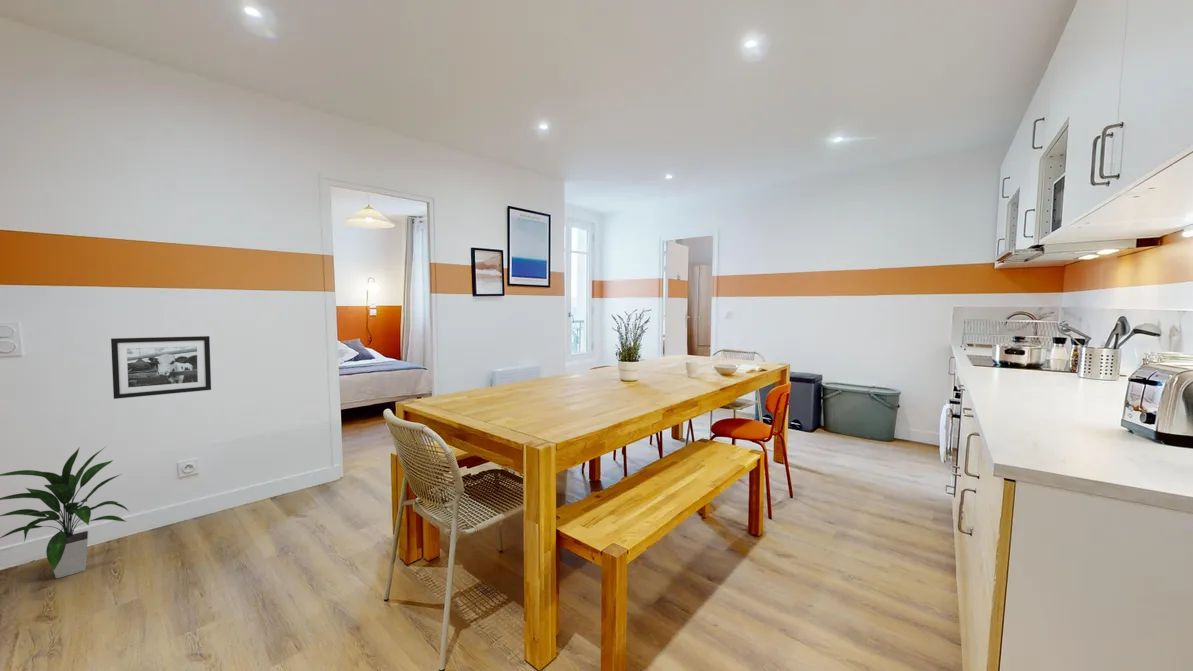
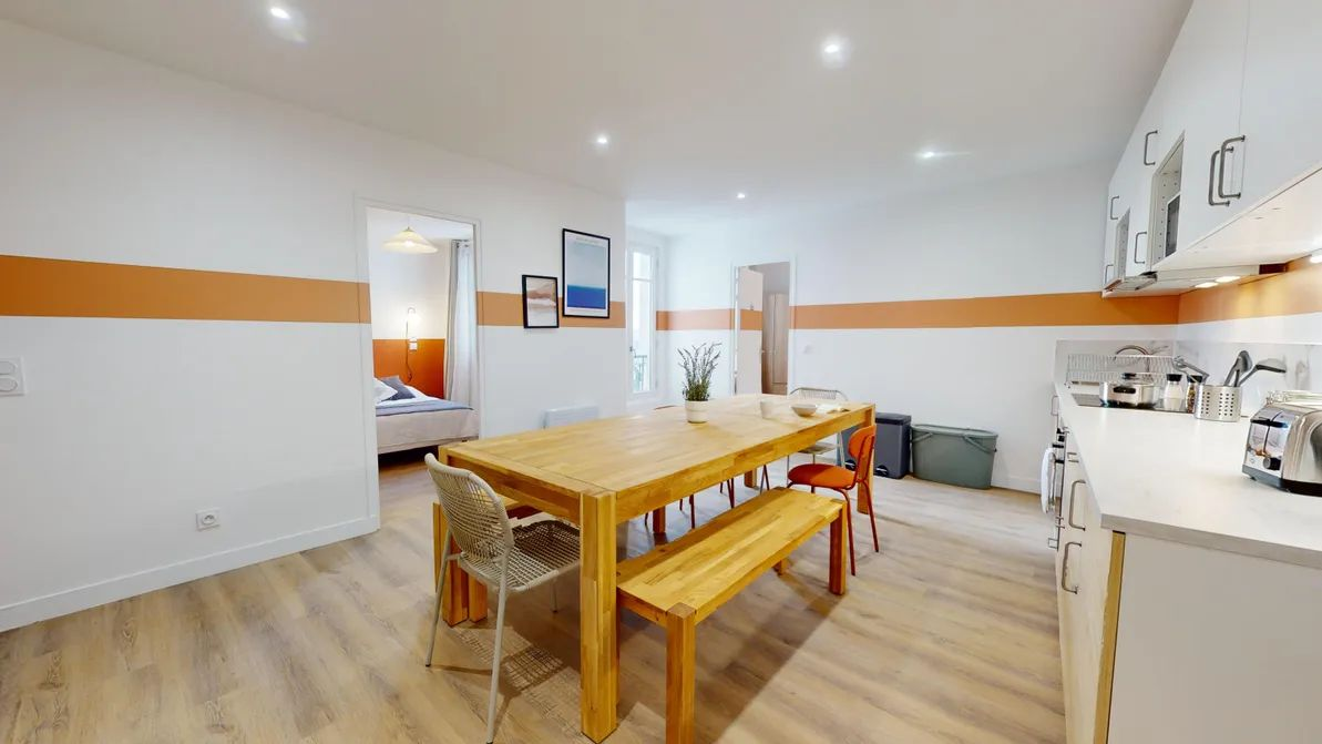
- picture frame [110,335,212,400]
- indoor plant [0,446,129,579]
